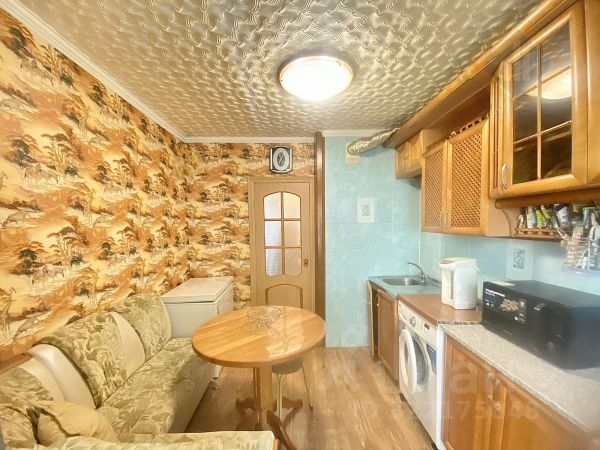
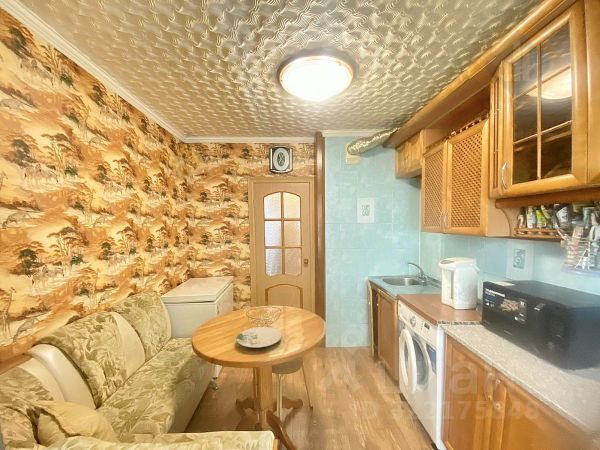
+ plate [236,326,283,349]
